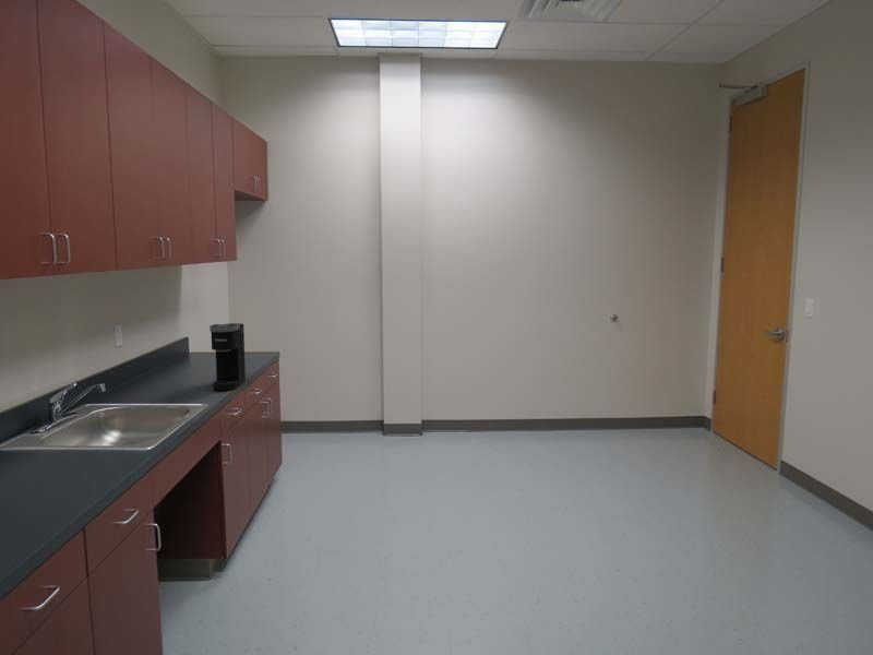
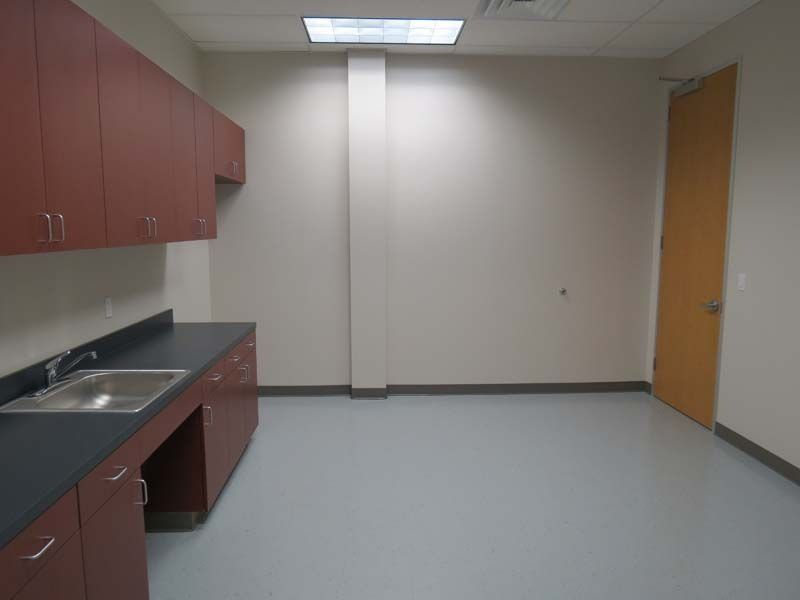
- coffee maker [208,322,247,392]
